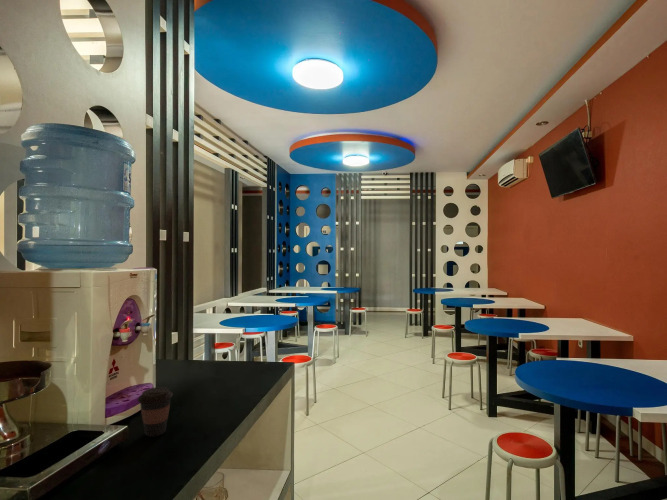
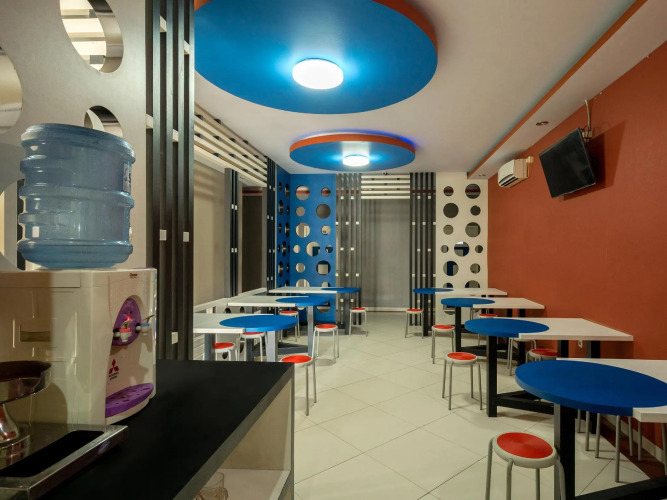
- coffee cup [137,386,174,438]
